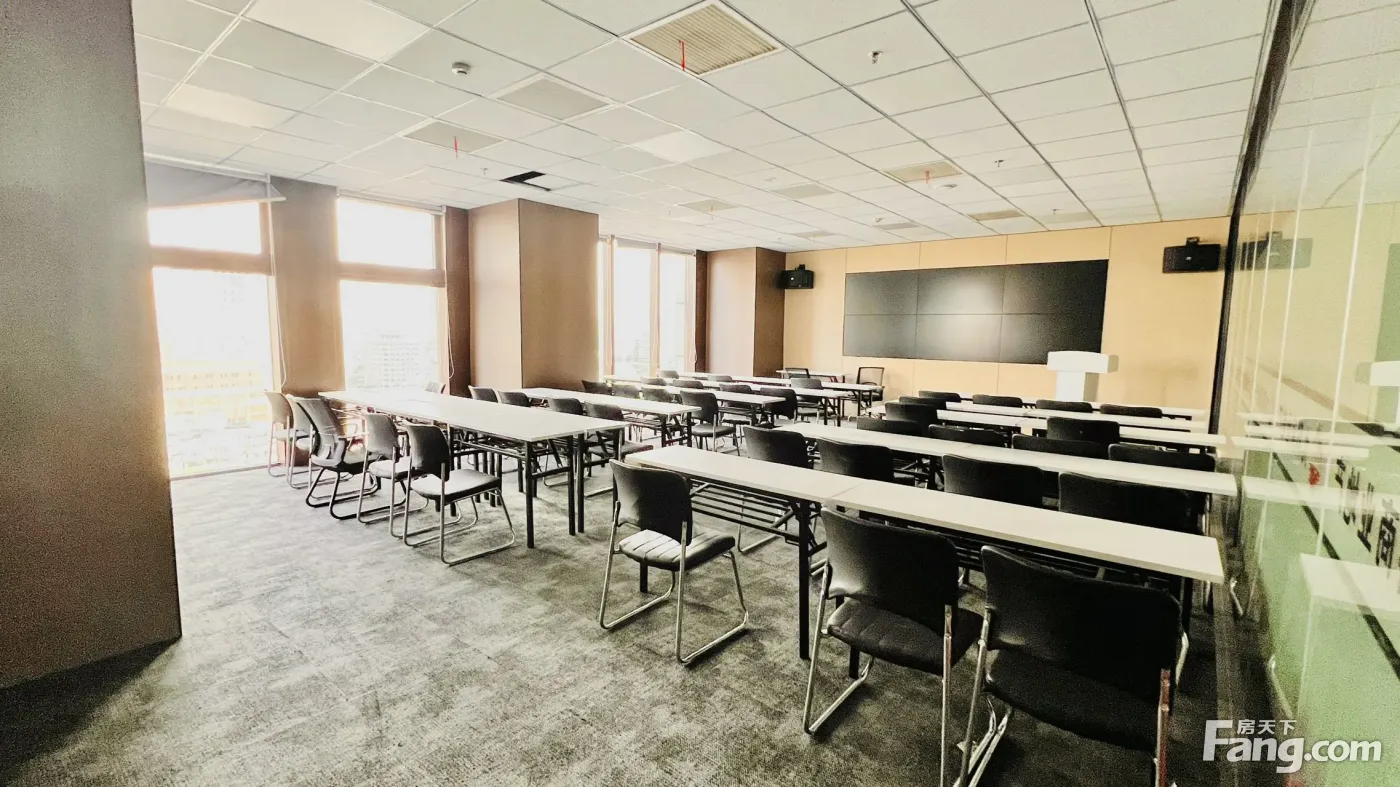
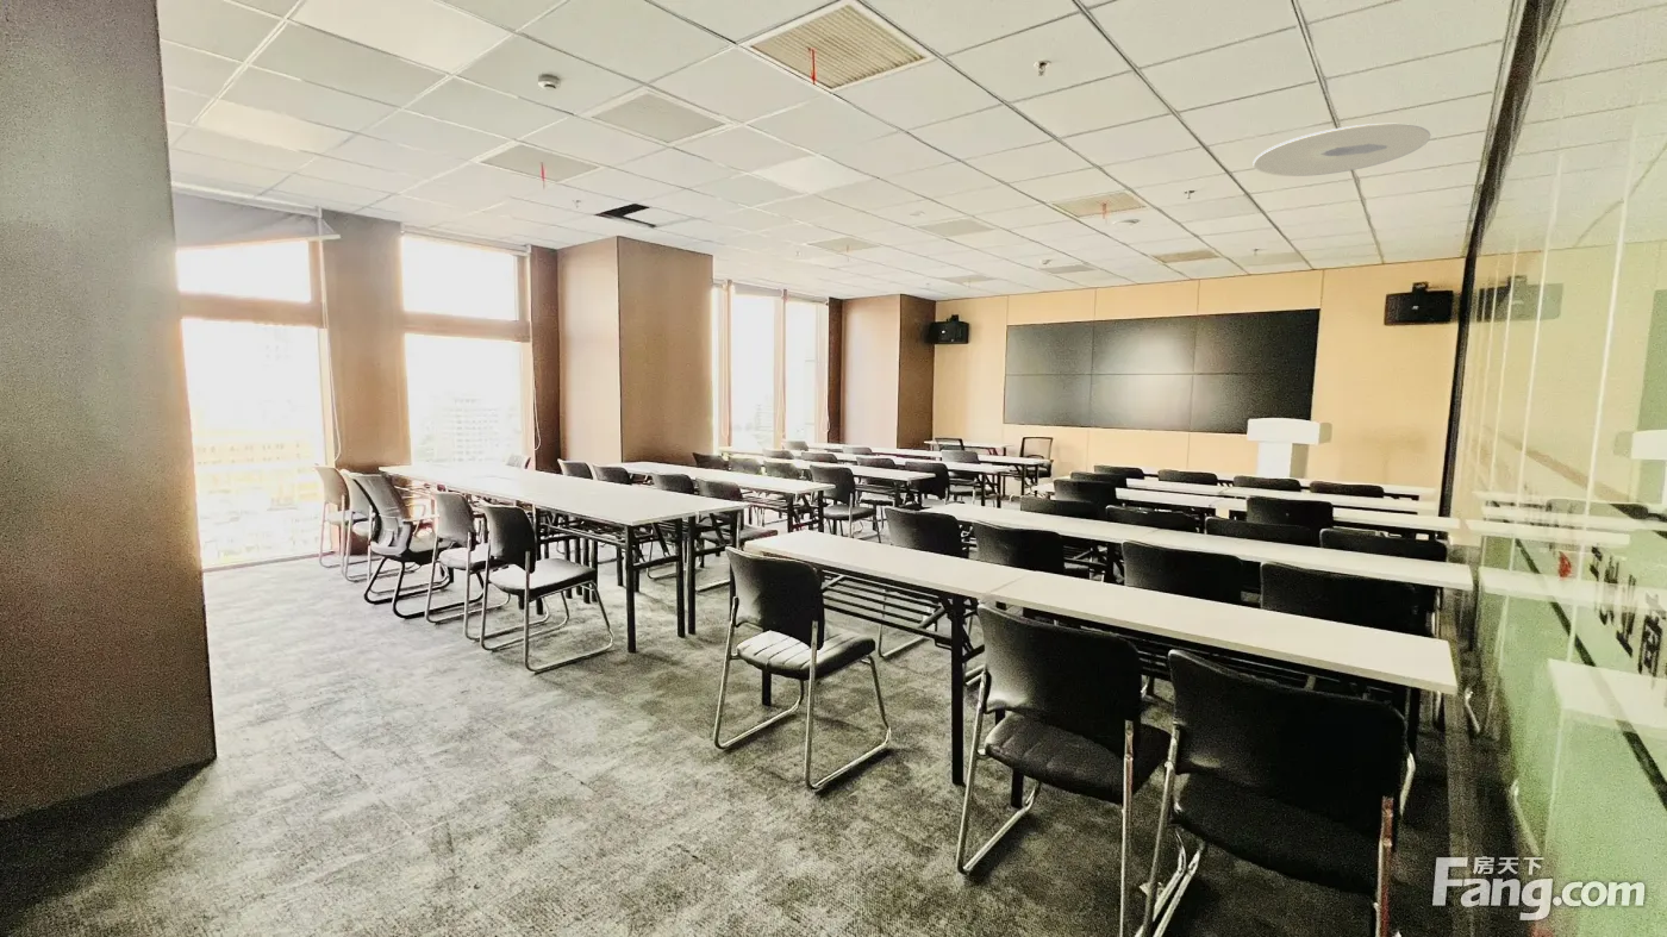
+ ceiling light [1251,123,1431,177]
